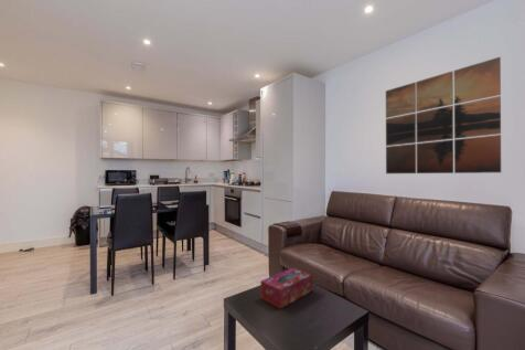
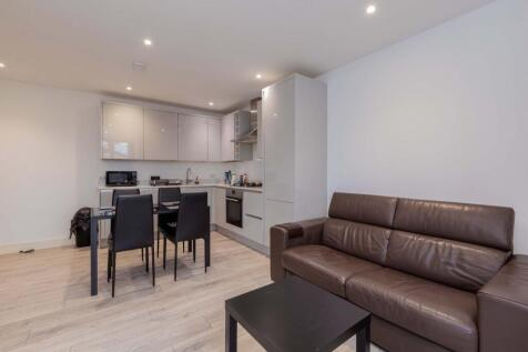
- tissue box [259,266,313,309]
- wall art [385,56,502,174]
